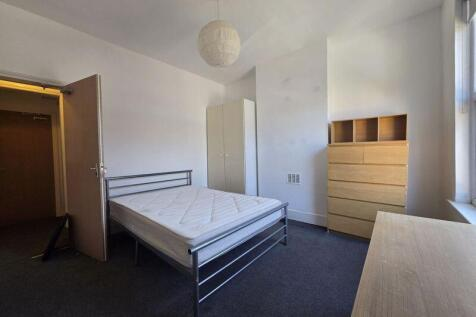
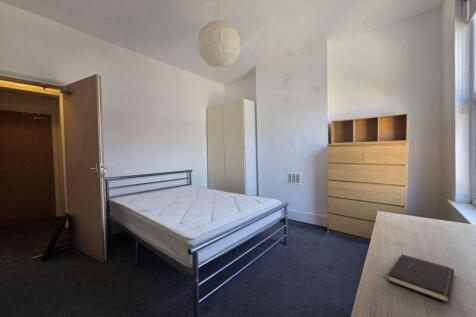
+ hardcover book [386,253,455,303]
